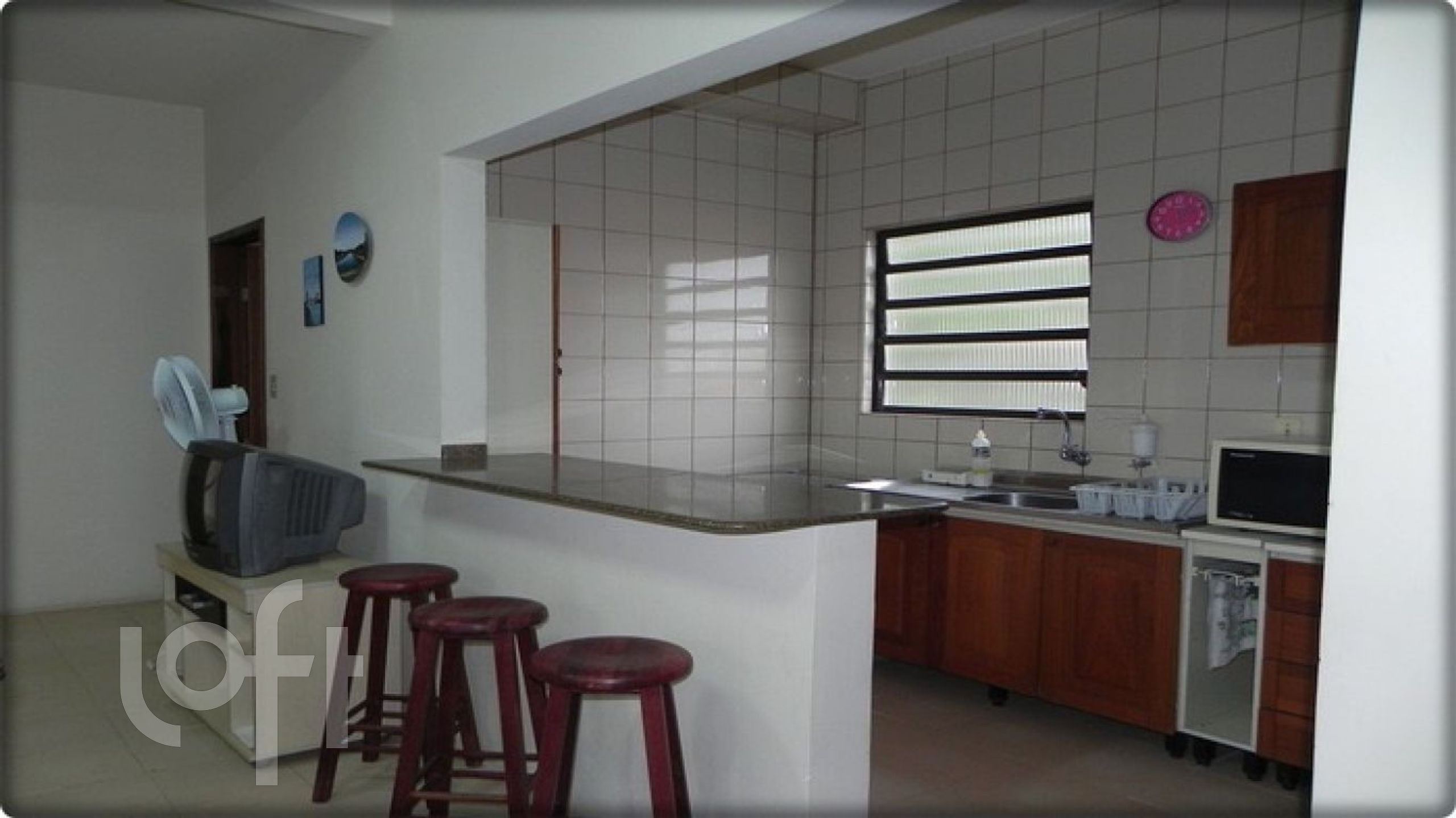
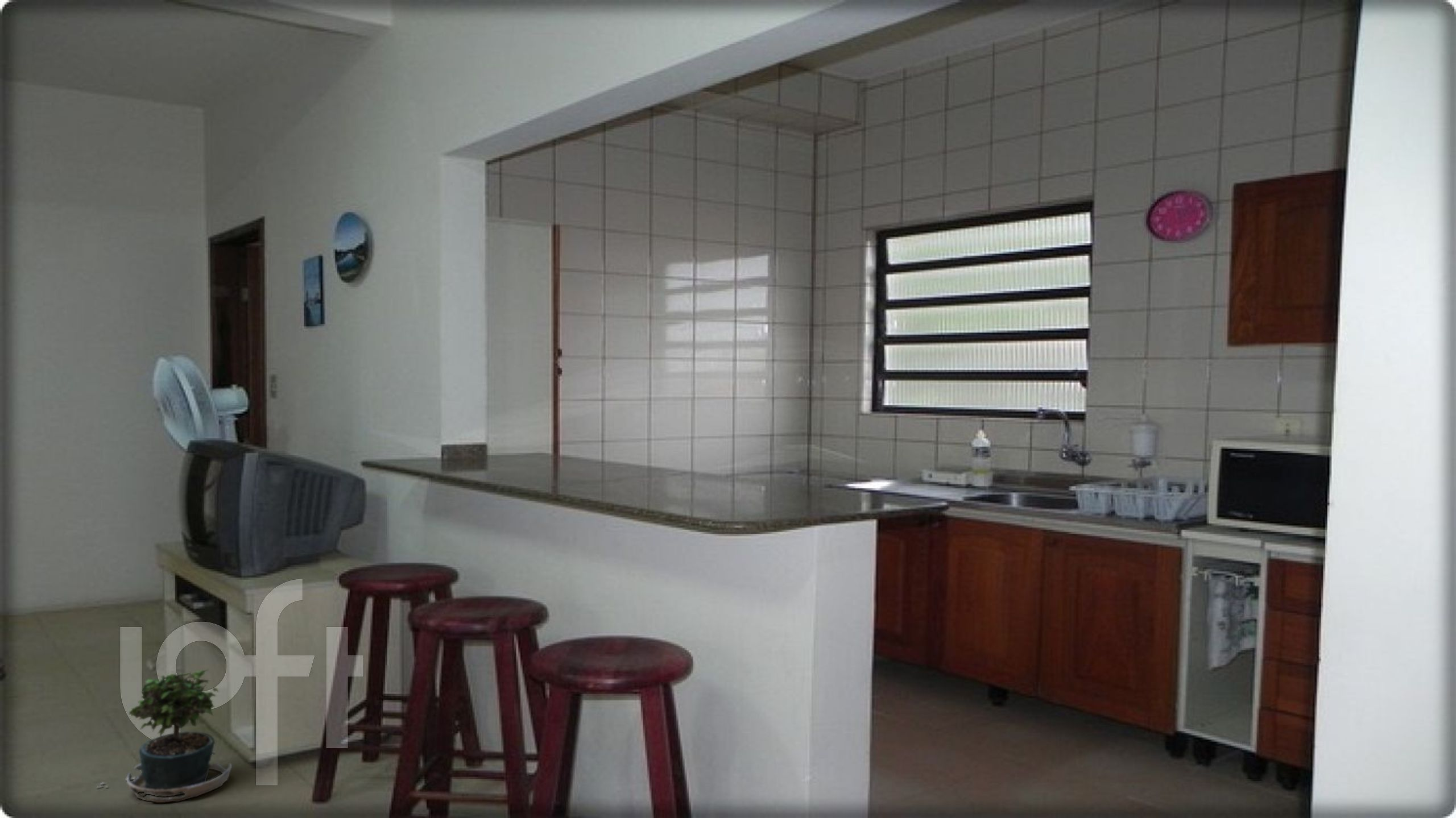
+ potted plant [96,668,233,804]
